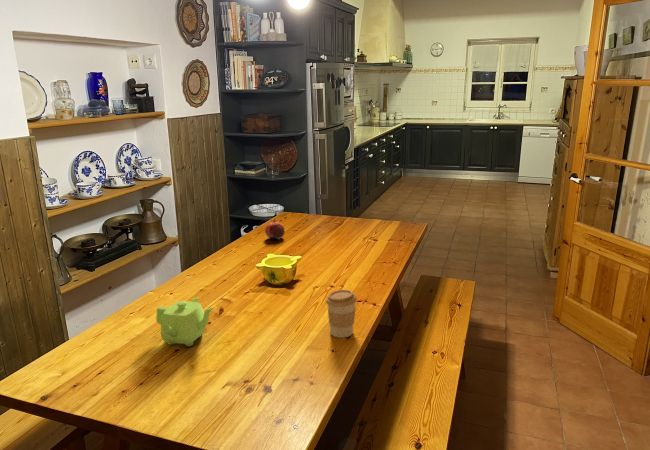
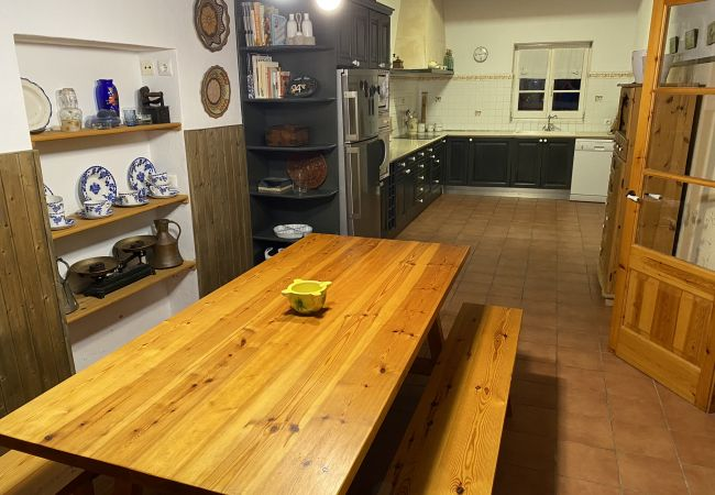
- coffee cup [325,289,358,339]
- fruit [264,217,286,240]
- teapot [155,297,216,347]
